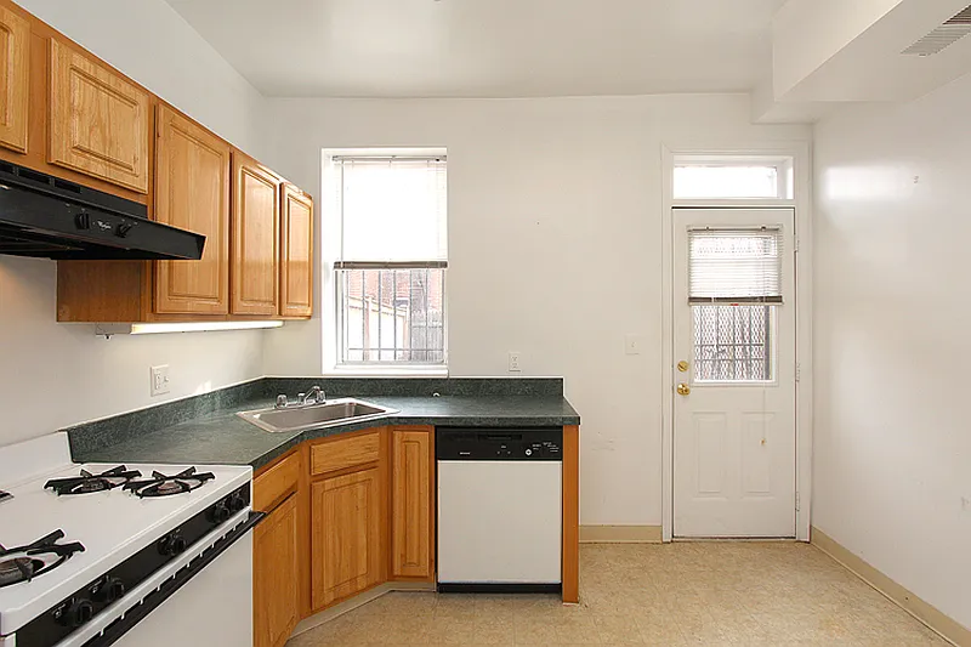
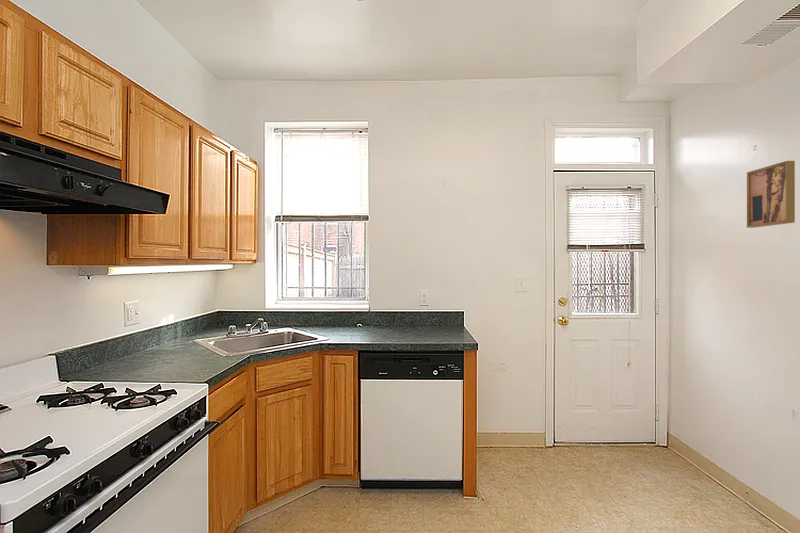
+ wall art [746,160,796,229]
